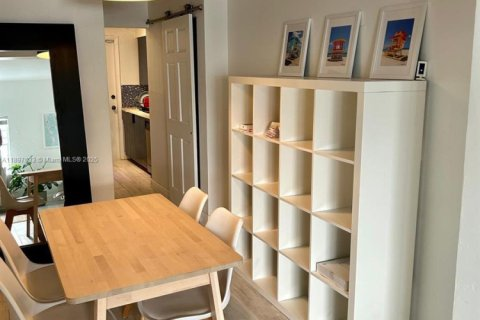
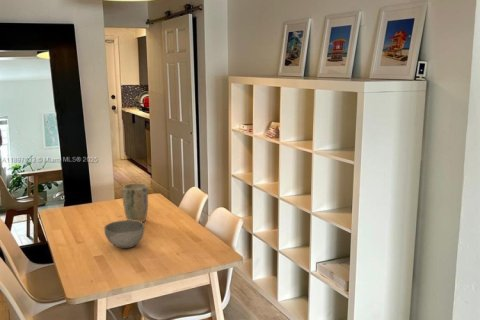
+ plant pot [121,182,149,223]
+ bowl [103,219,145,249]
